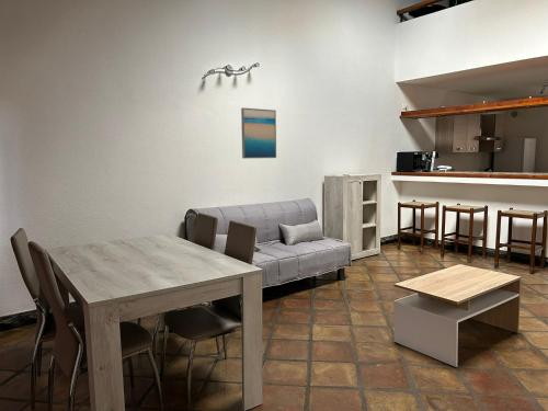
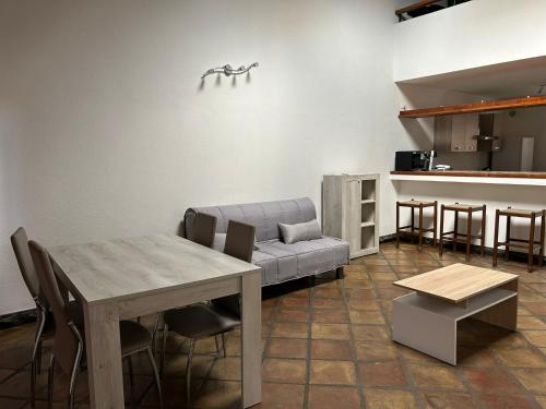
- wall art [240,106,277,160]
